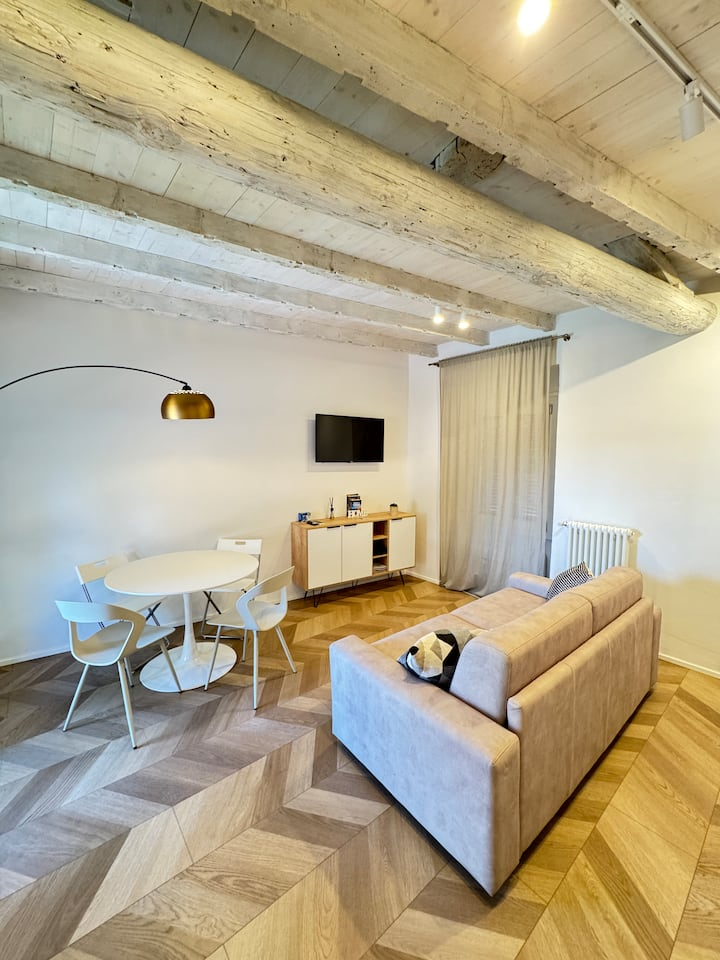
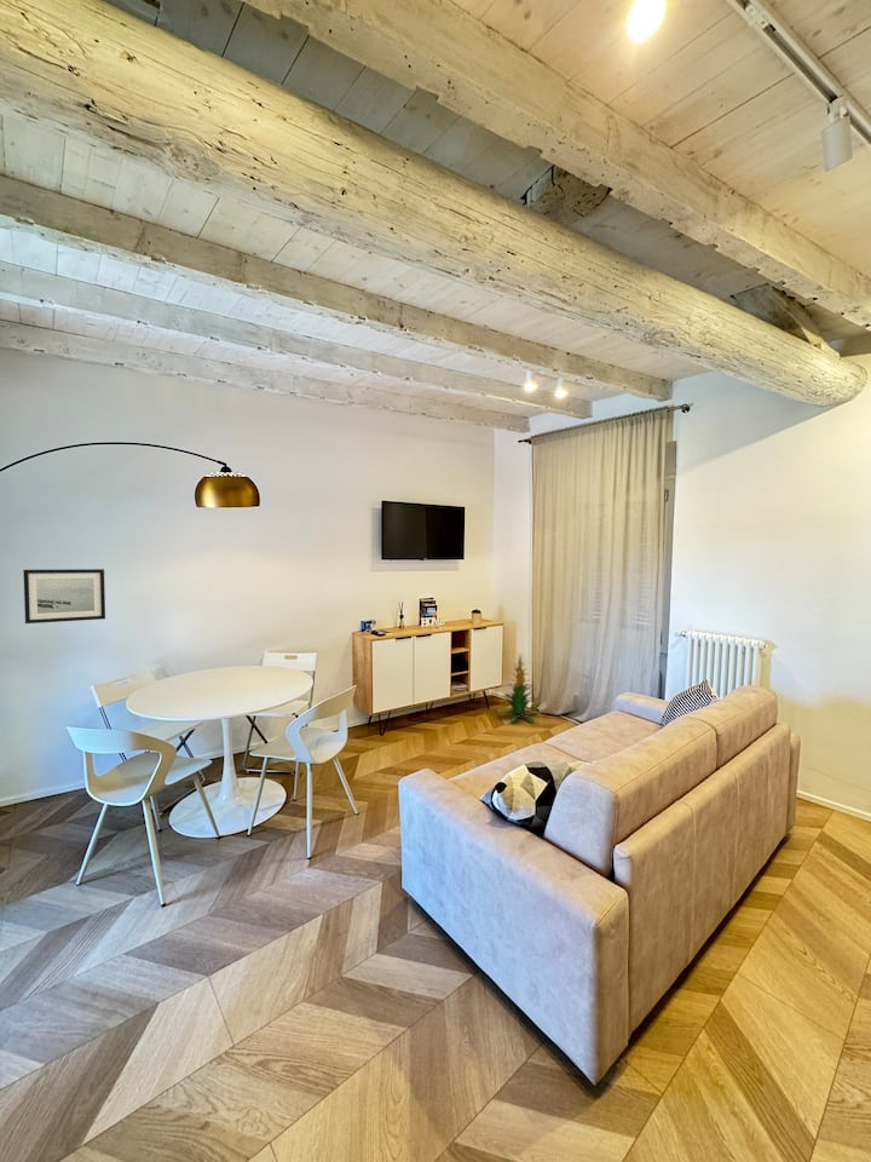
+ wall art [22,568,106,625]
+ indoor plant [496,651,538,724]
